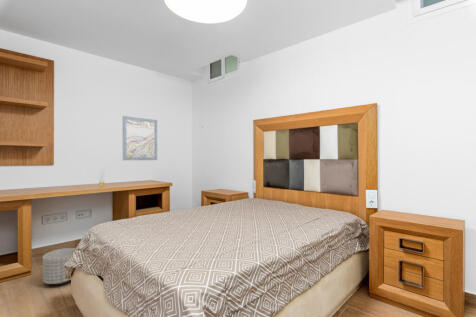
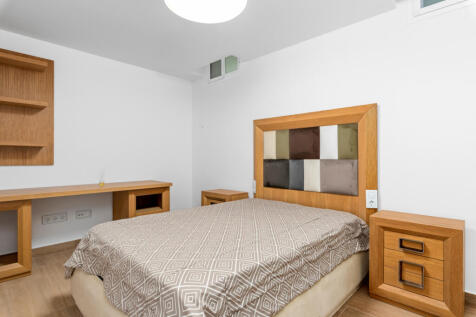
- wall art [122,115,158,161]
- planter [42,247,77,285]
